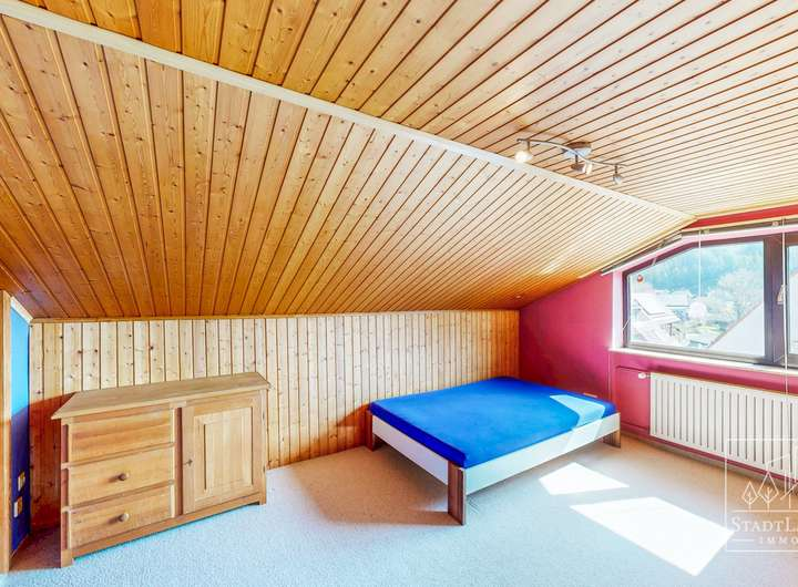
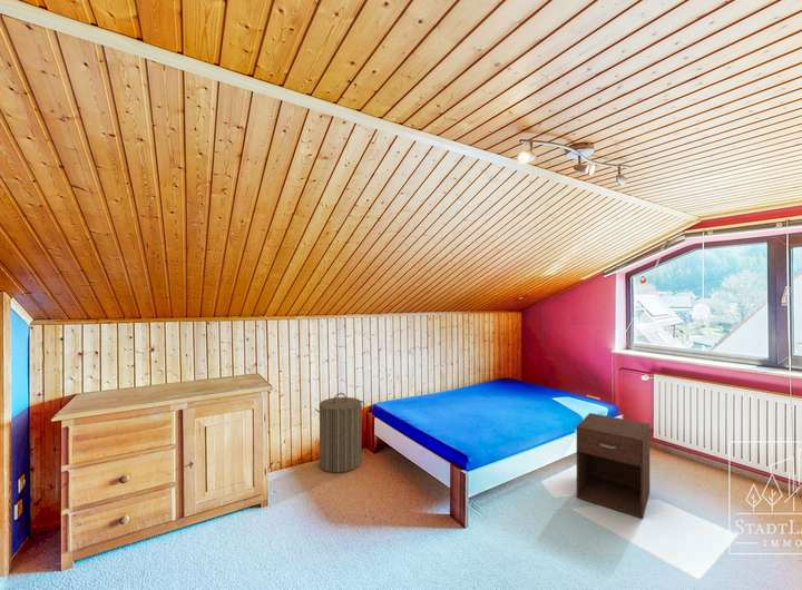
+ laundry hamper [314,392,365,474]
+ nightstand [576,412,651,520]
